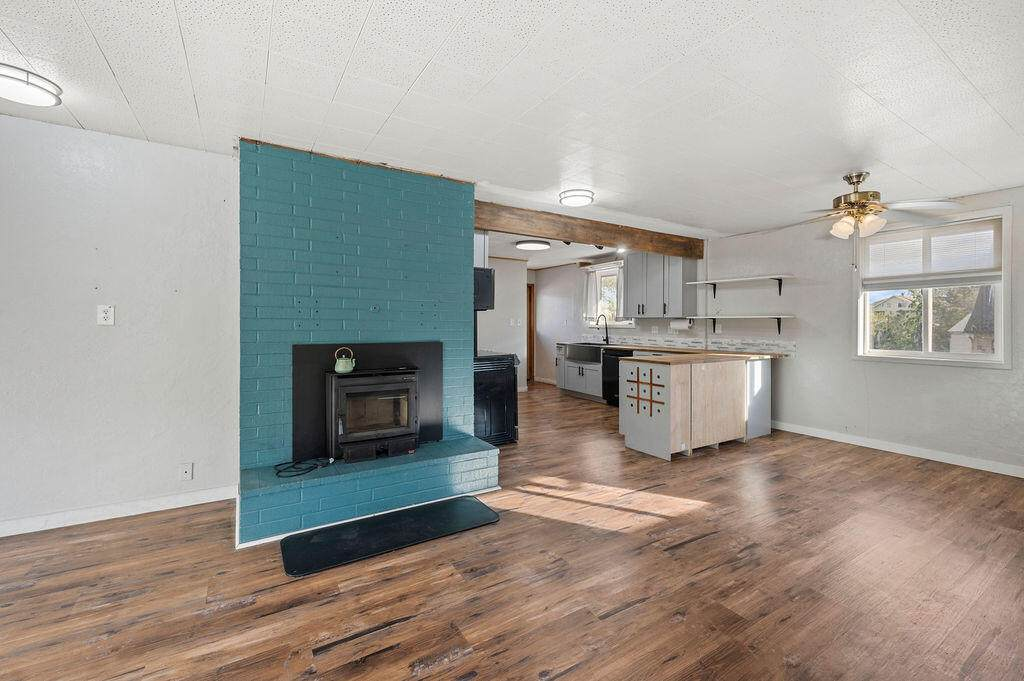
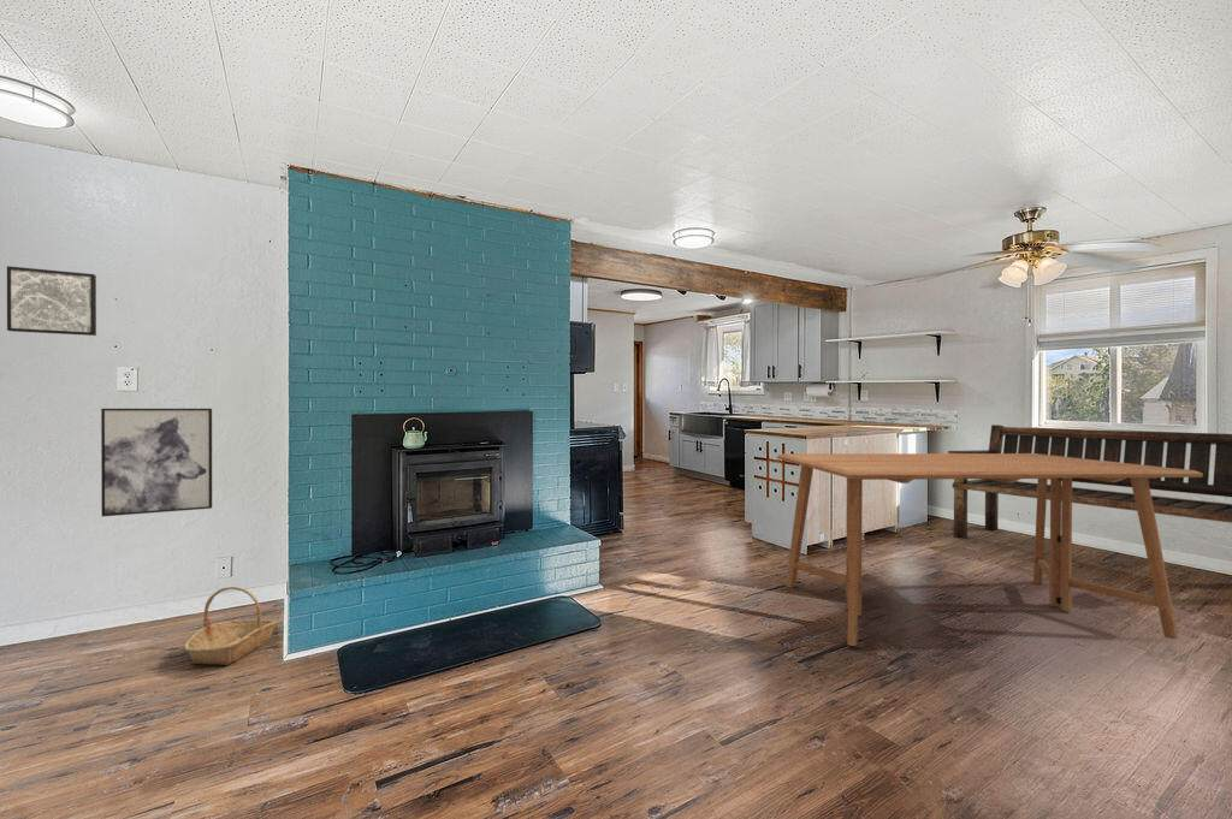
+ wall art [6,265,97,337]
+ wall art [100,408,213,517]
+ basket [183,586,279,666]
+ bench [947,423,1232,540]
+ dining table [776,452,1203,647]
